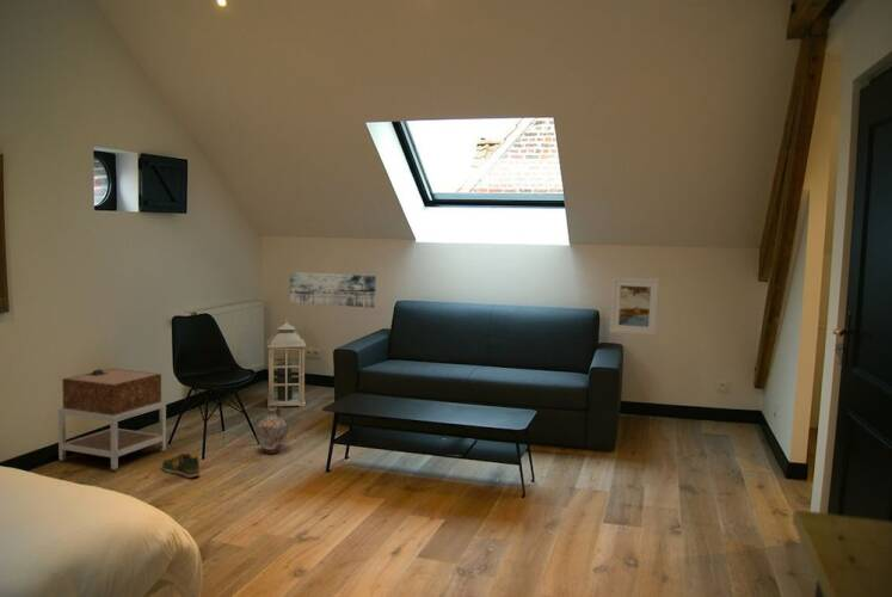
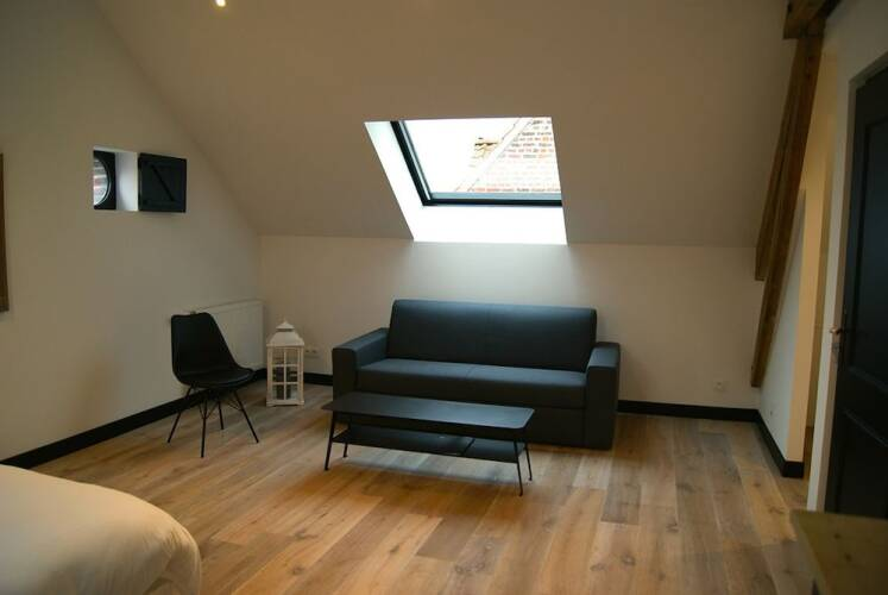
- ceramic jug [254,405,289,455]
- shoe [161,451,202,479]
- wall art [289,271,377,309]
- nightstand [57,368,167,470]
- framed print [609,276,660,337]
